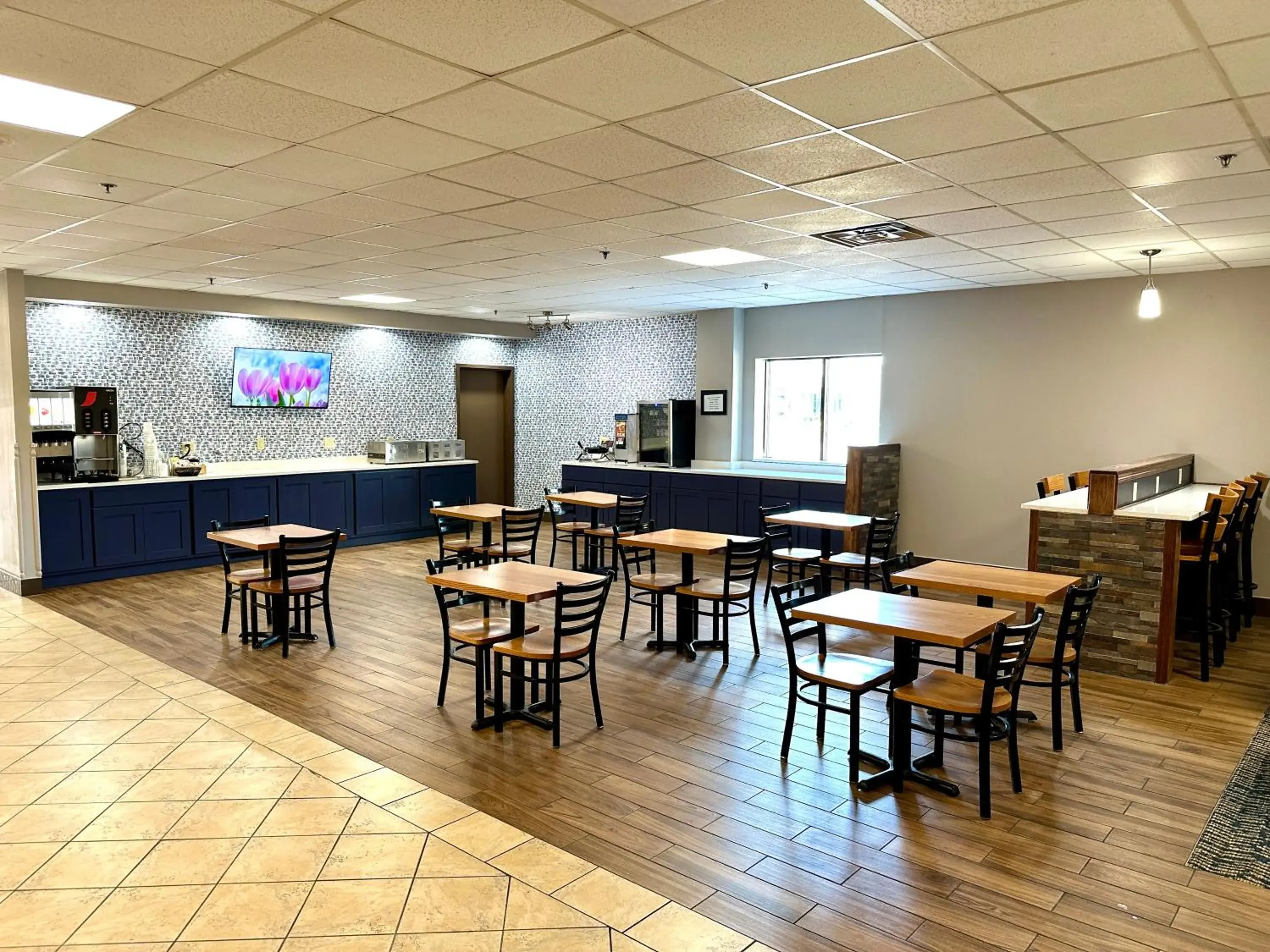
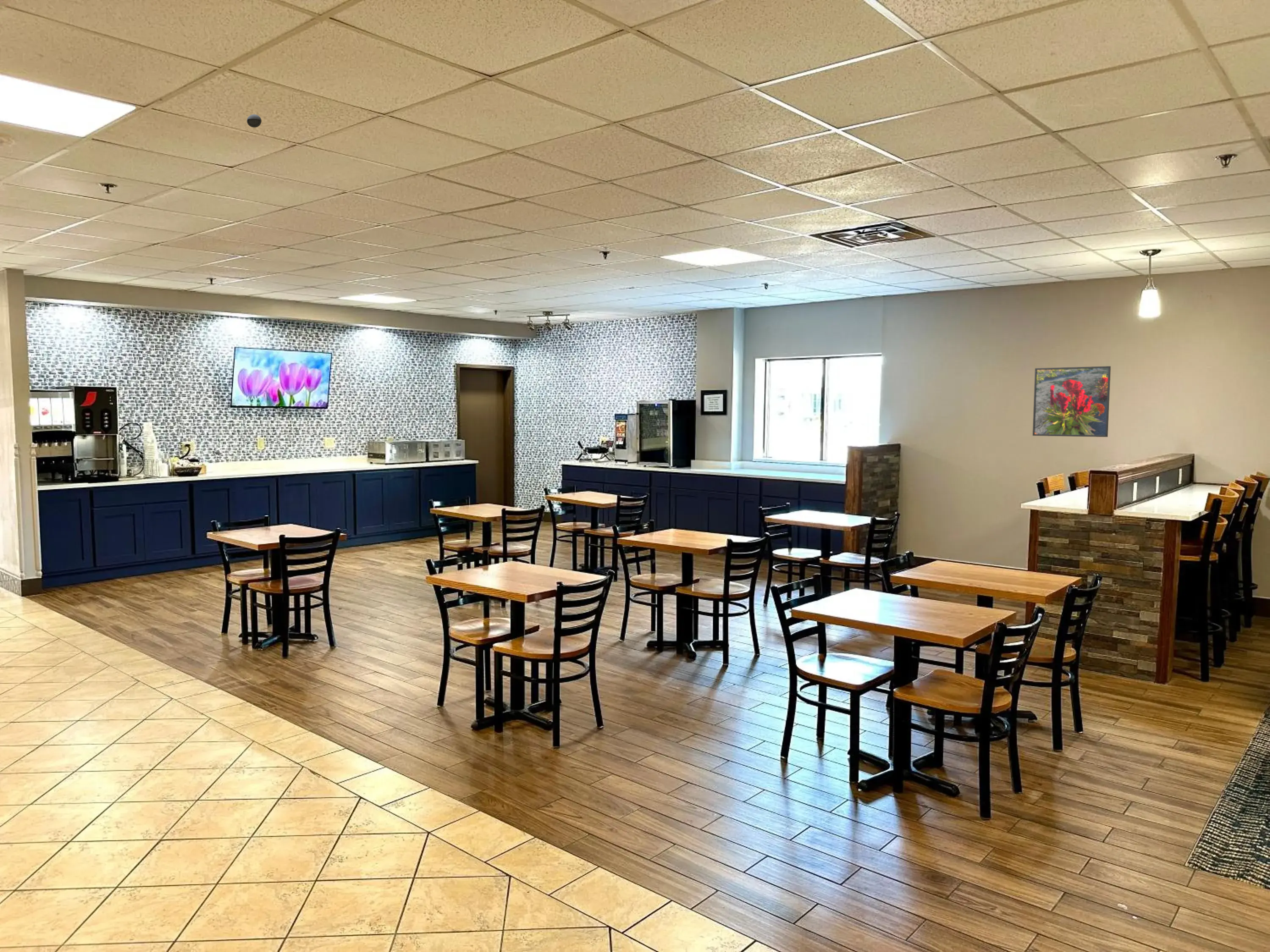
+ smoke detector [246,114,262,128]
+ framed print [1032,366,1111,437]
